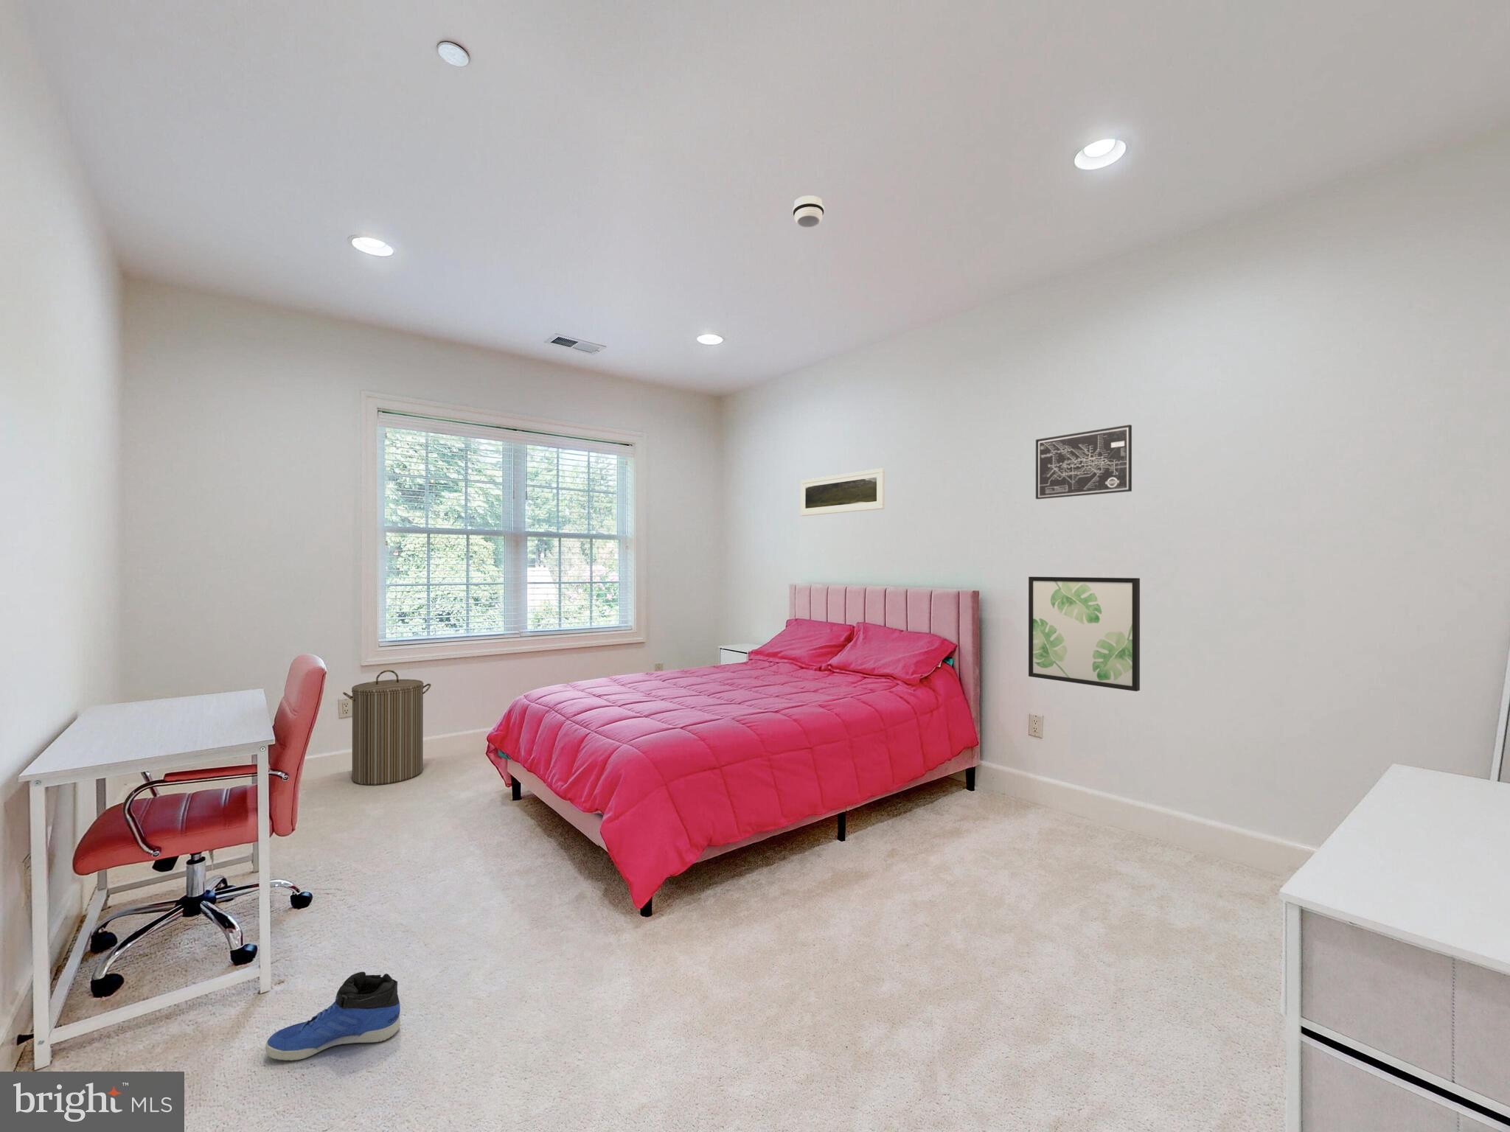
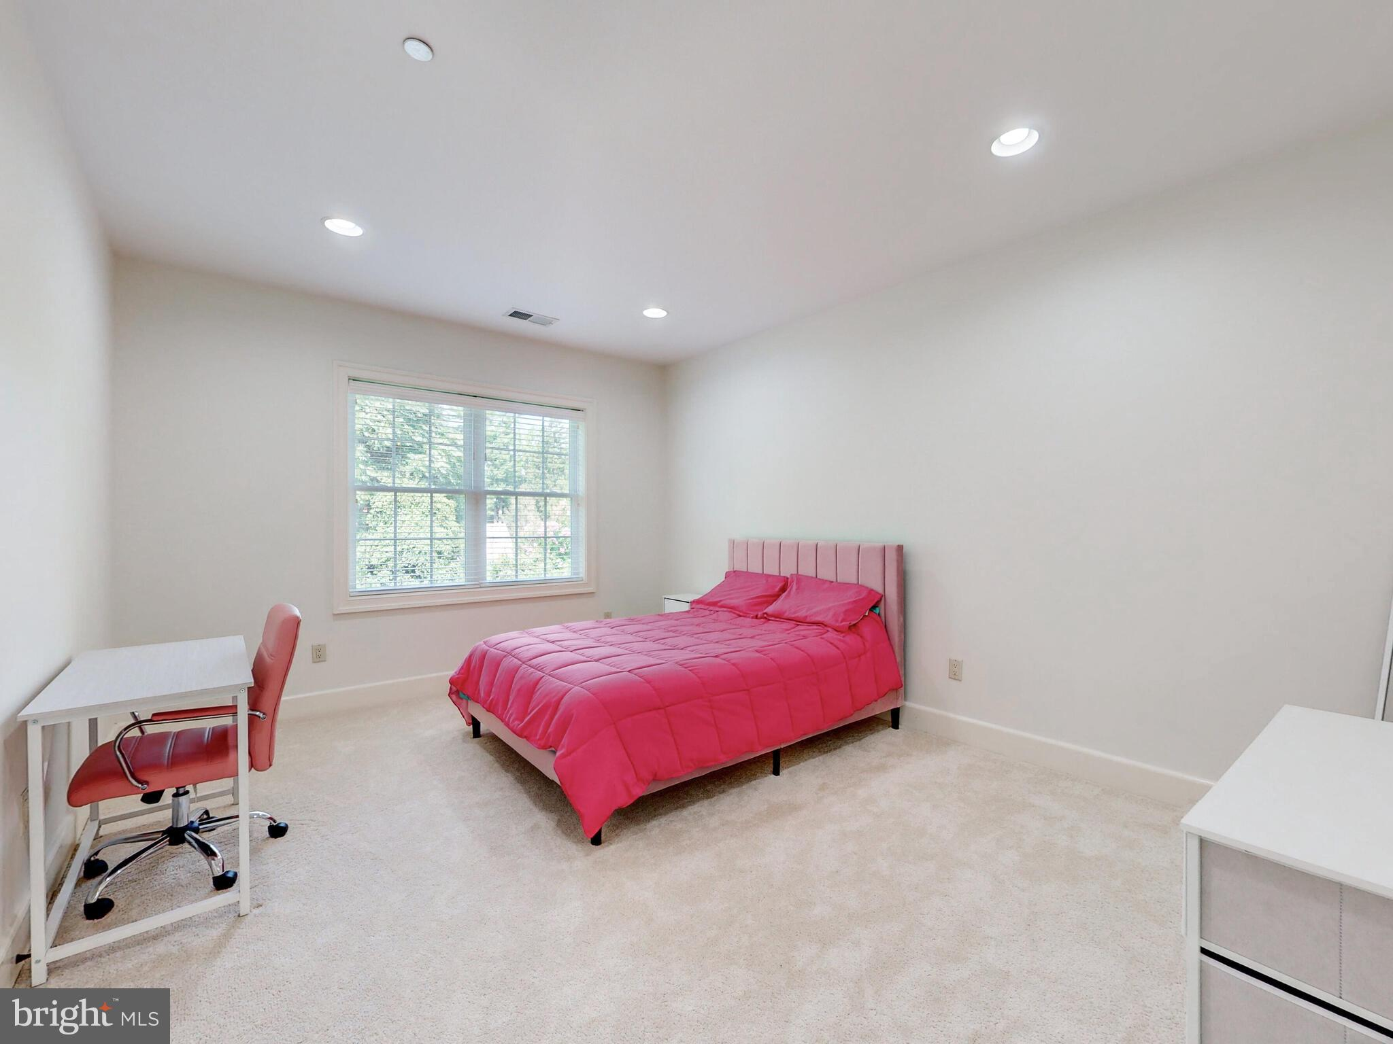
- smoke detector [792,195,825,228]
- sneaker [265,971,401,1062]
- wall art [1036,423,1132,499]
- laundry hamper [342,669,432,786]
- wall art [1027,577,1140,692]
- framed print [799,468,886,516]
